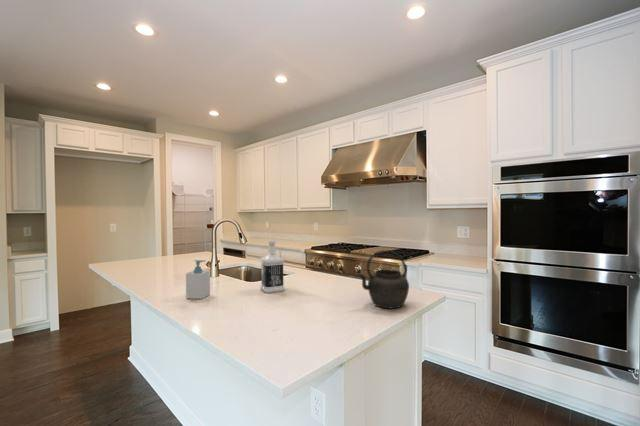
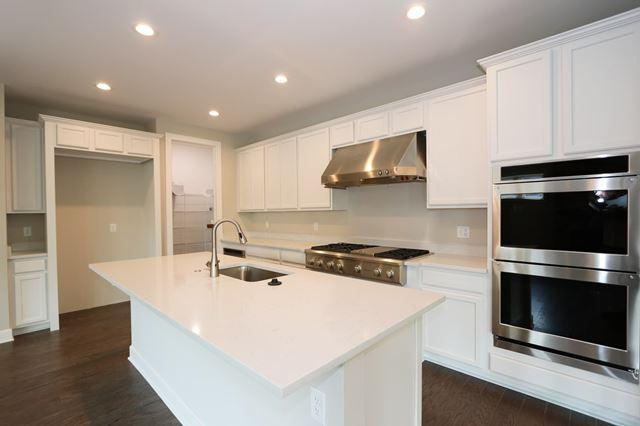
- bottle [259,239,286,294]
- kettle [355,249,410,310]
- soap bottle [185,259,211,300]
